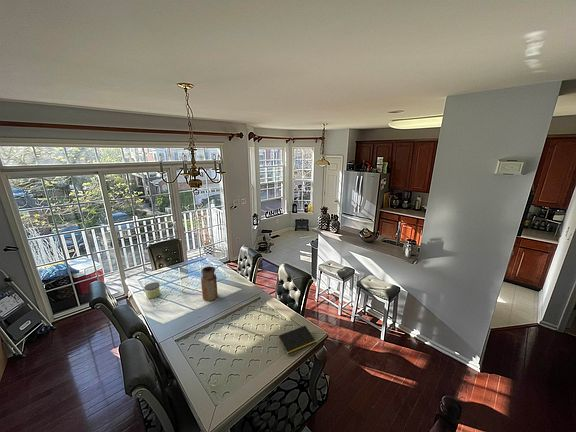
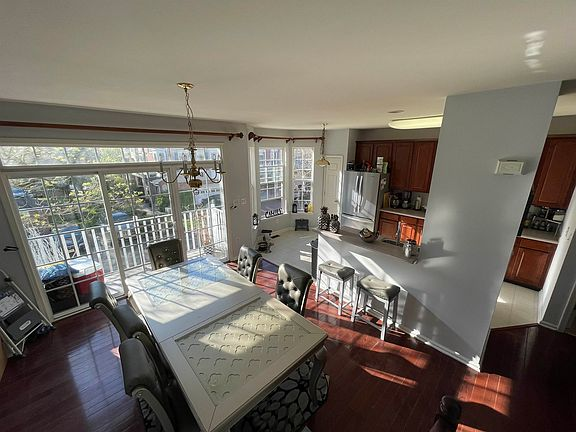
- vase [200,266,219,302]
- notepad [277,325,317,357]
- candle [143,281,161,299]
